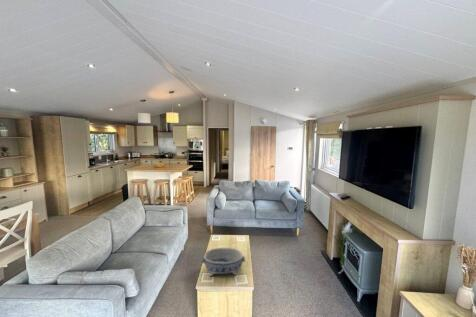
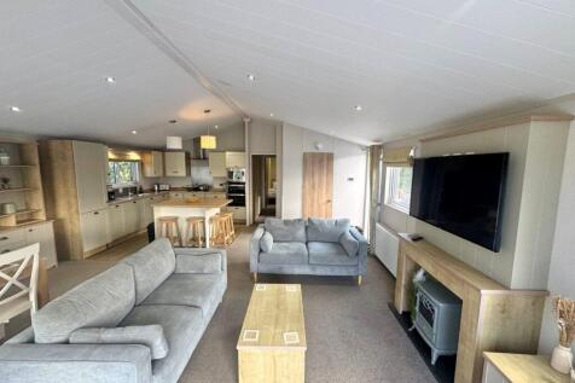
- decorative bowl [200,247,246,277]
